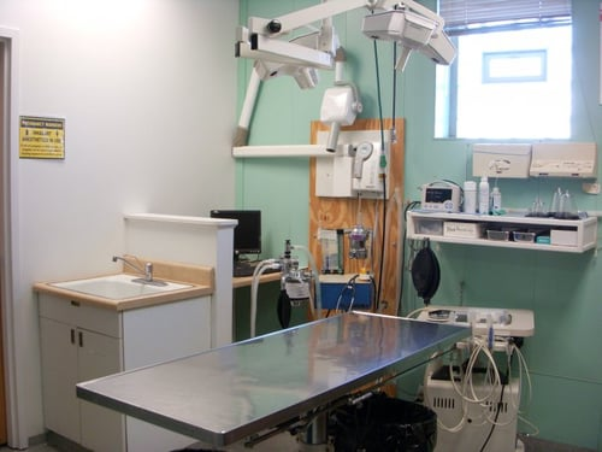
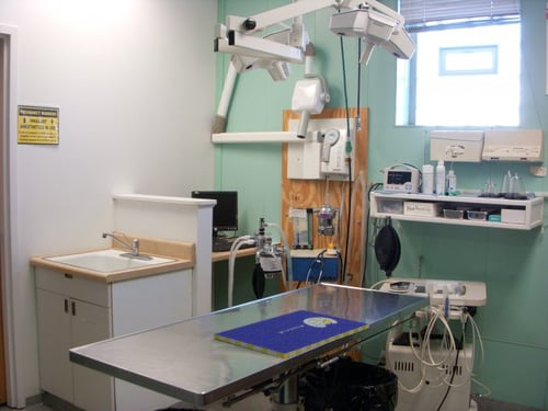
+ booklet [213,309,370,359]
